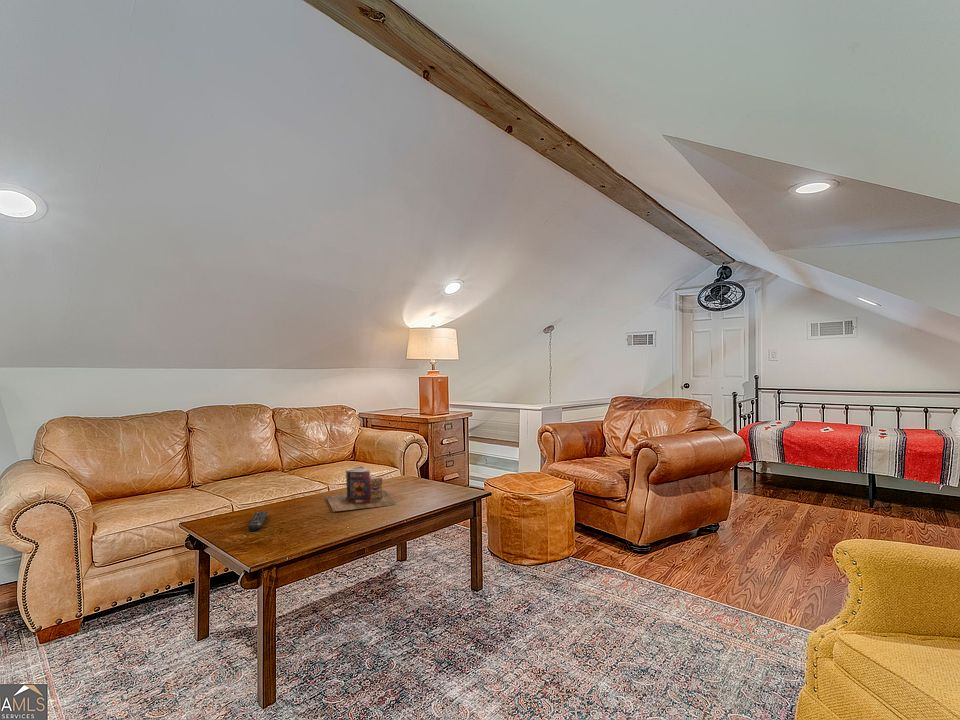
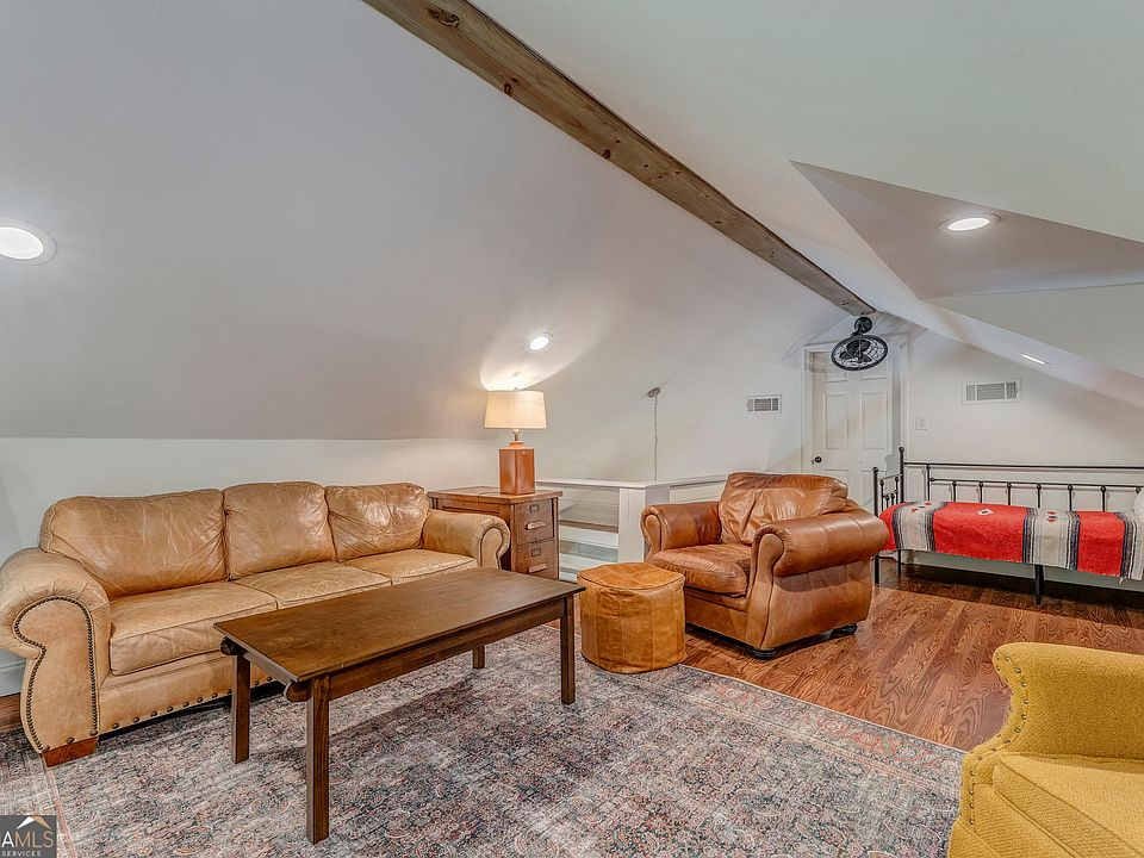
- remote control [247,510,269,533]
- books [325,465,398,513]
